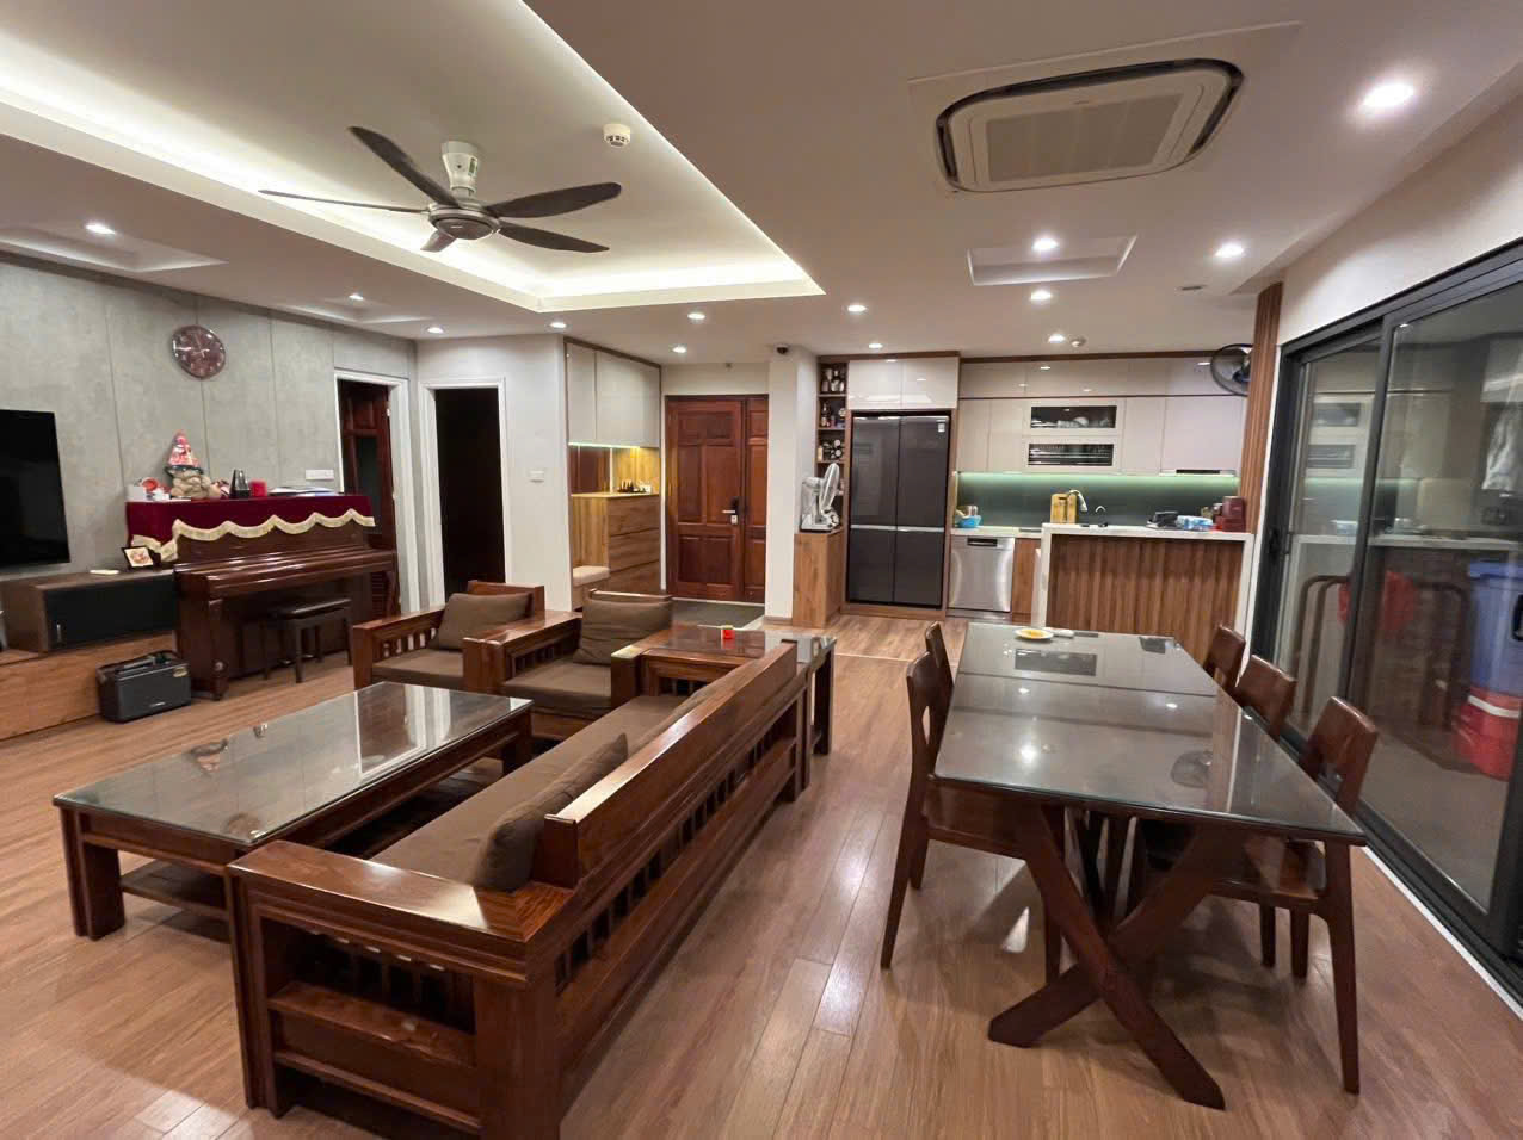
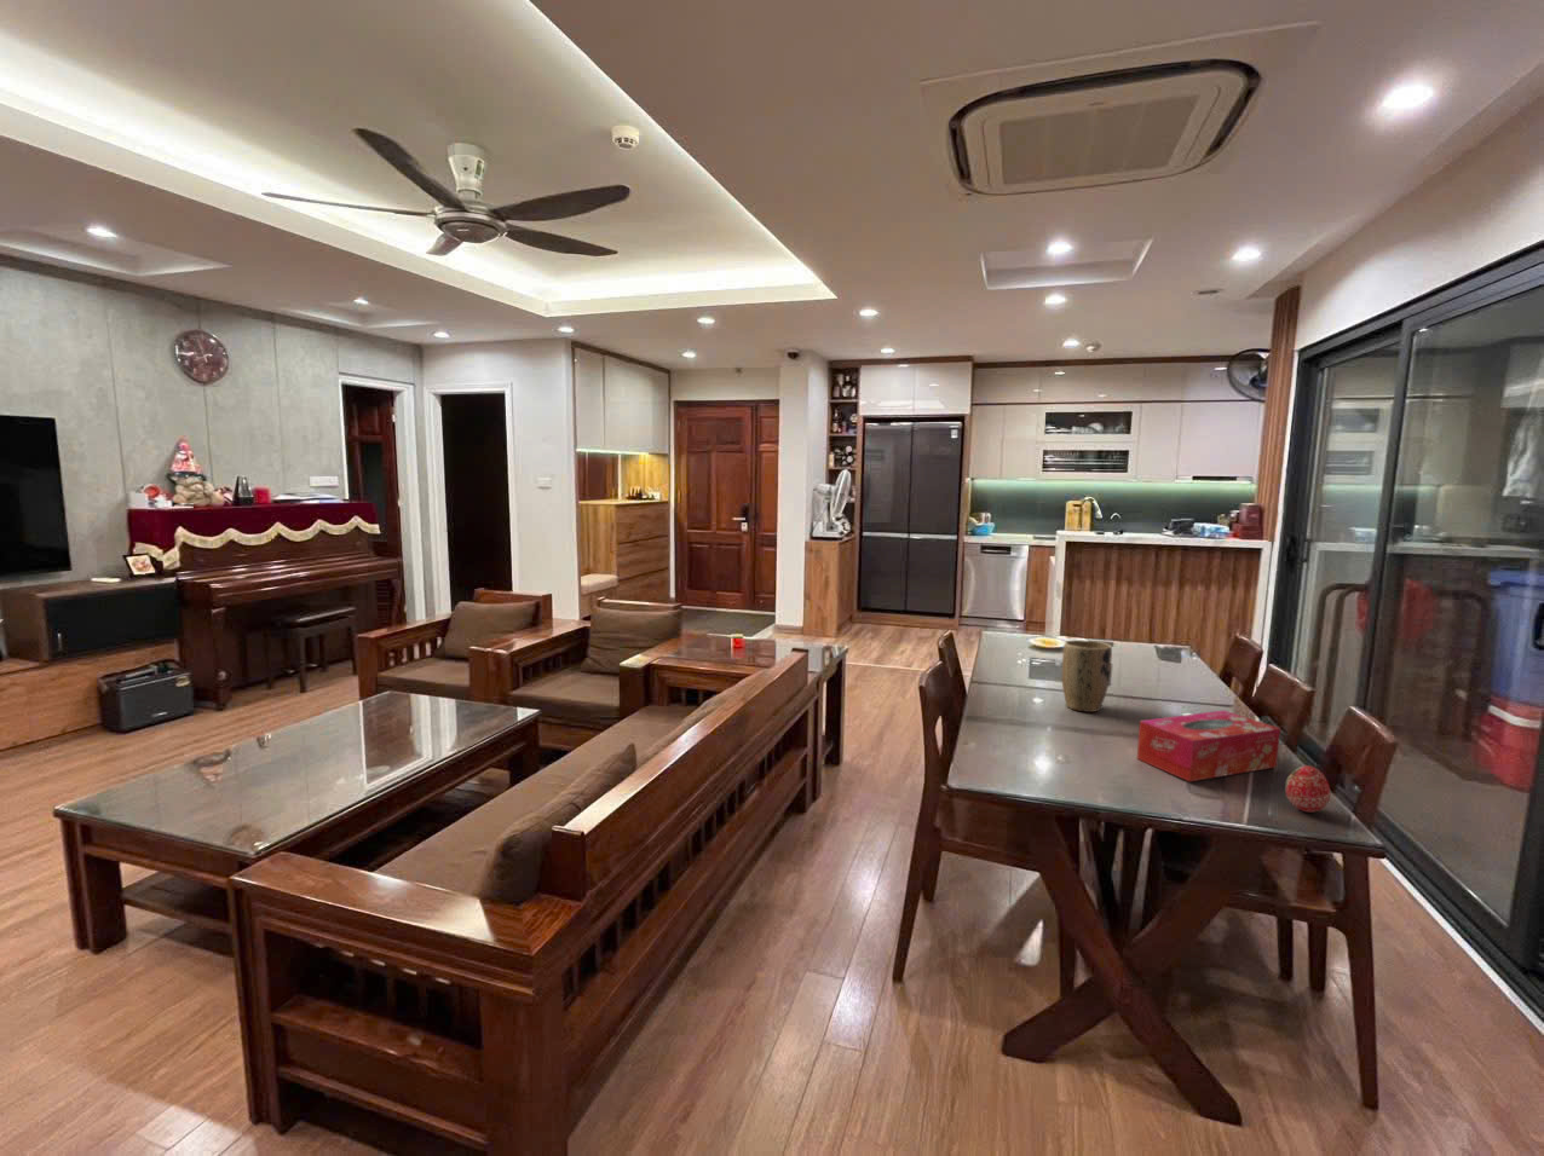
+ tissue box [1136,710,1282,782]
+ plant pot [1062,639,1113,714]
+ decorative egg [1284,764,1331,814]
